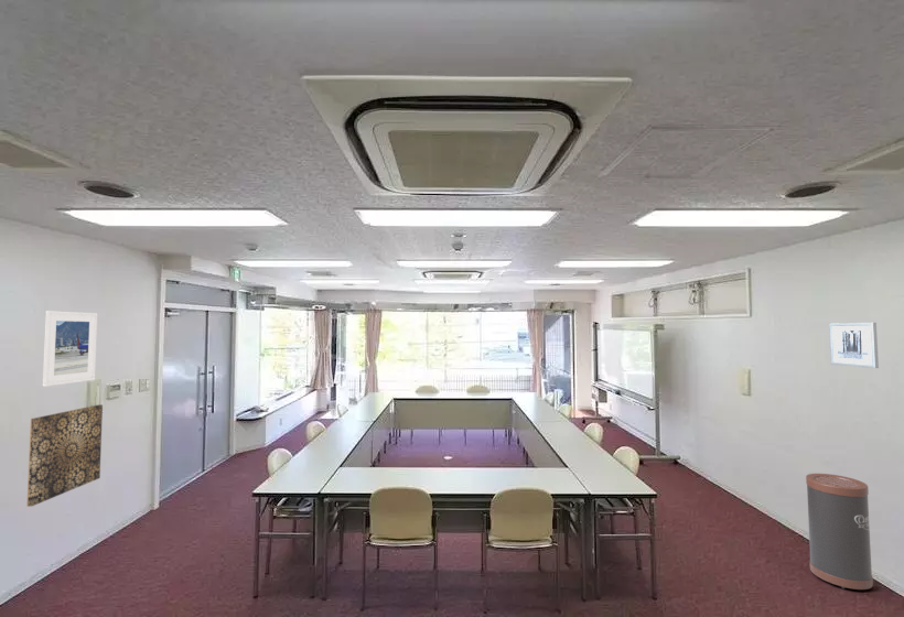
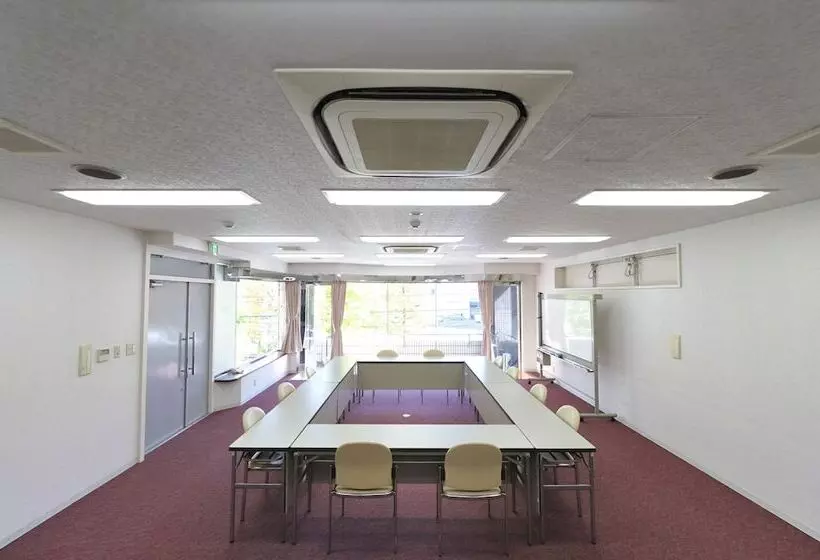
- wall art [25,403,104,508]
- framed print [42,310,98,388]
- trash can [805,473,874,591]
- wall art [828,322,880,369]
